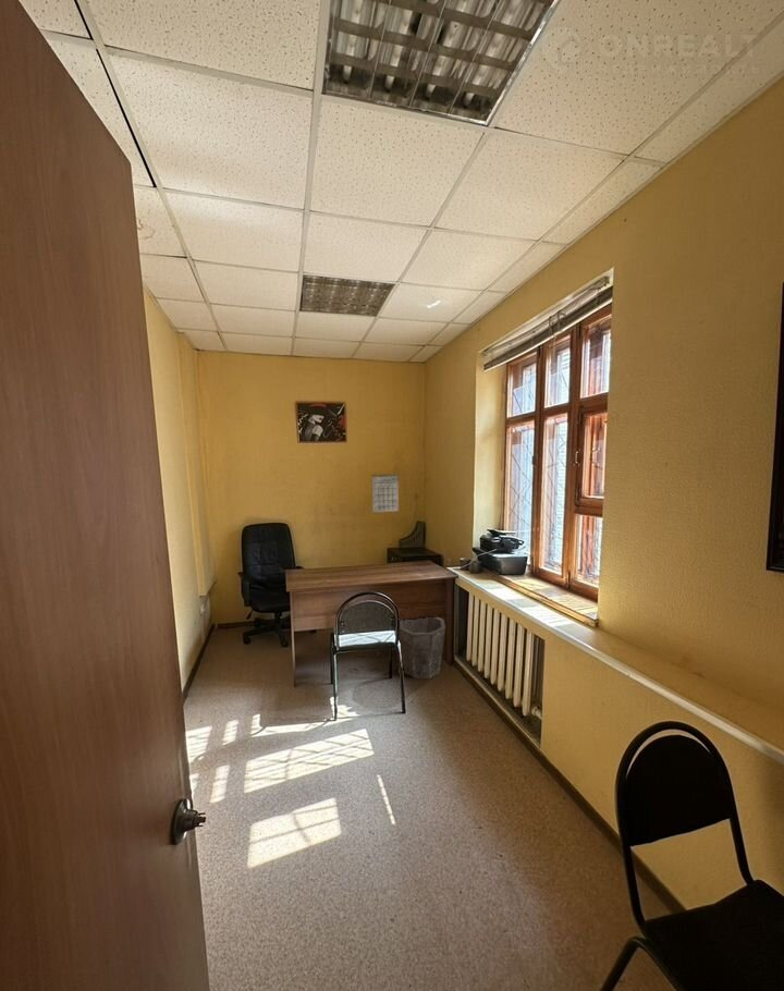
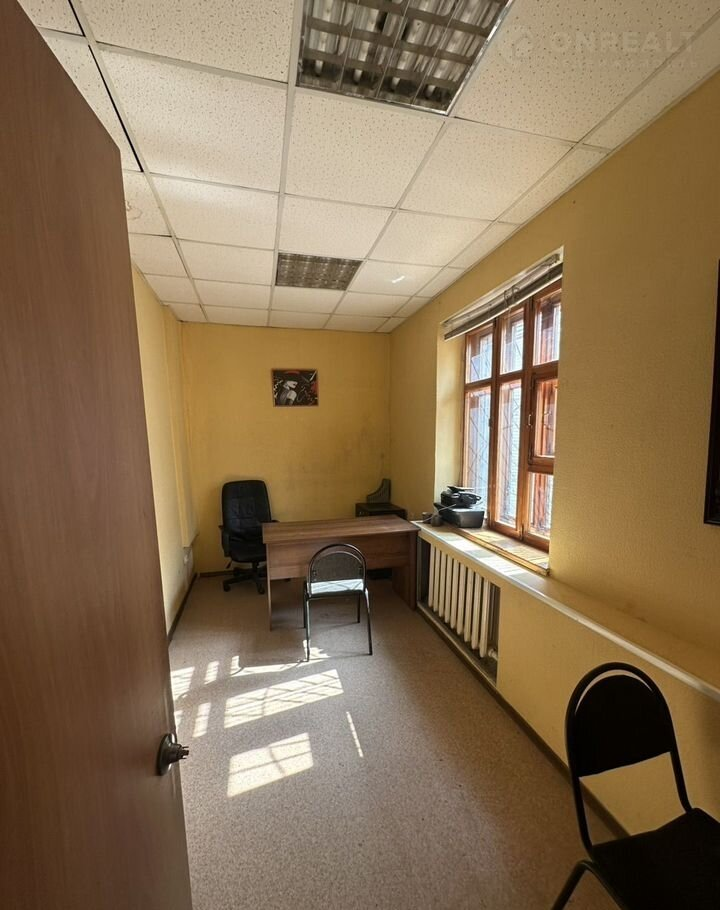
- calendar [371,465,400,513]
- waste bin [399,616,446,680]
